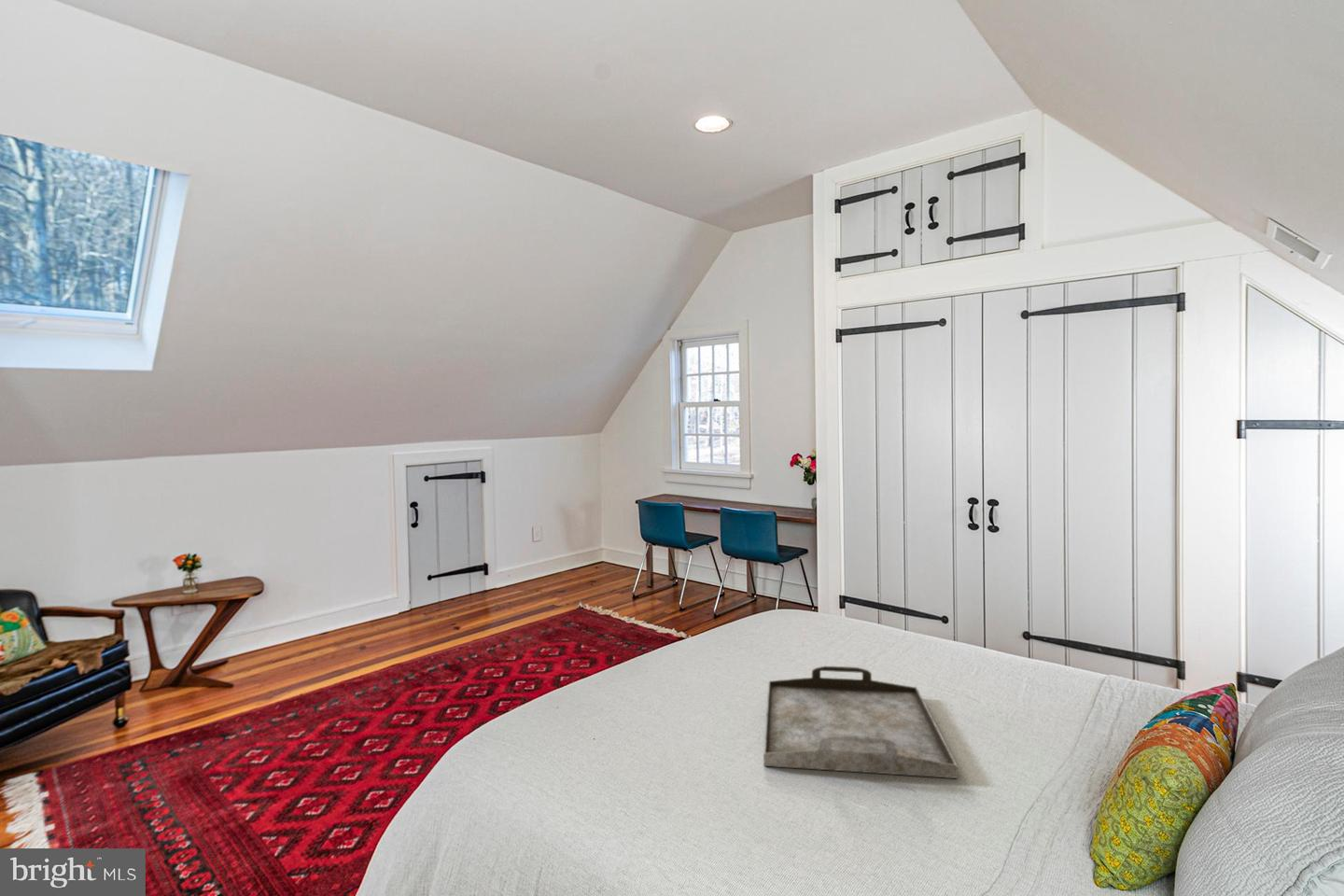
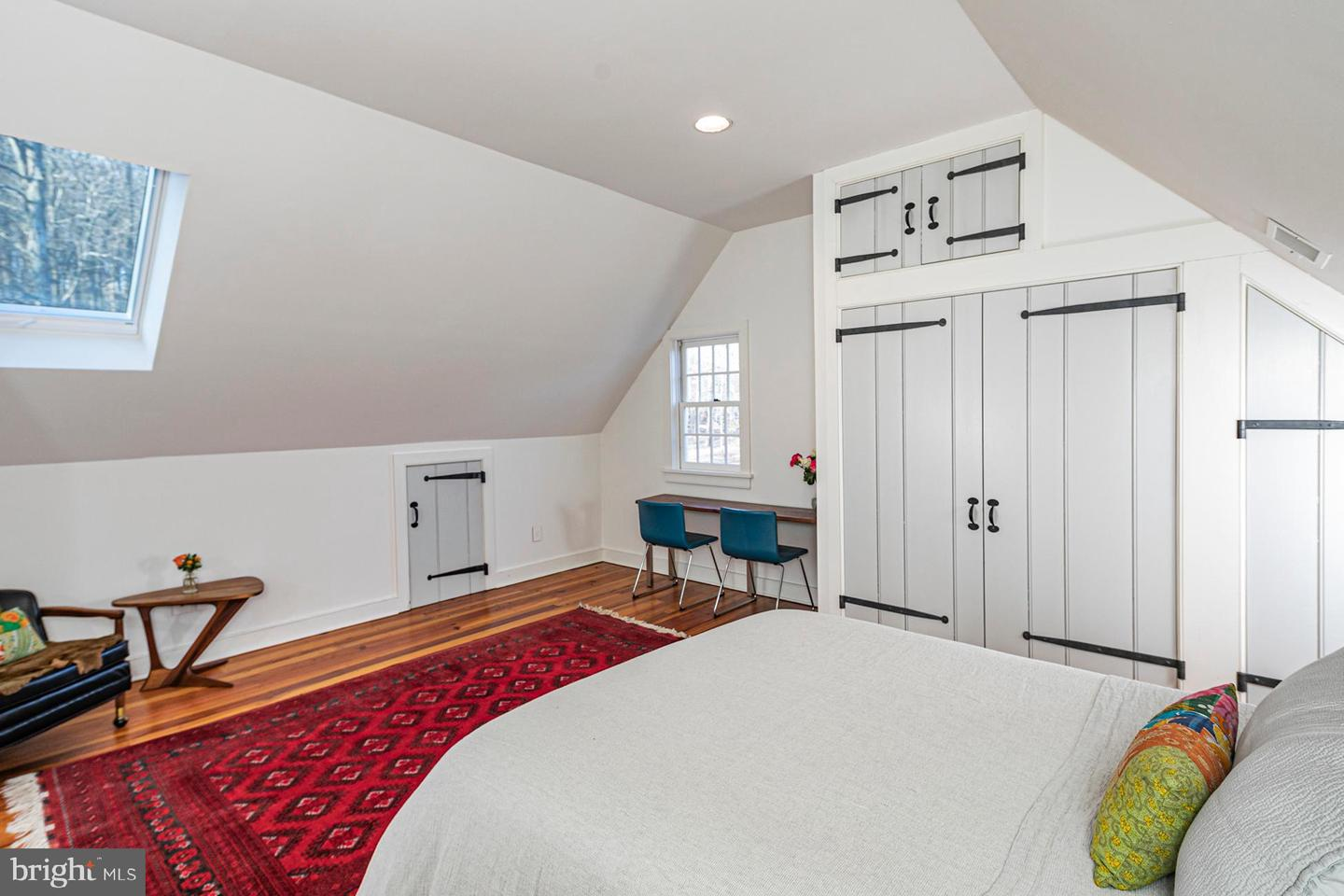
- serving tray [763,665,959,779]
